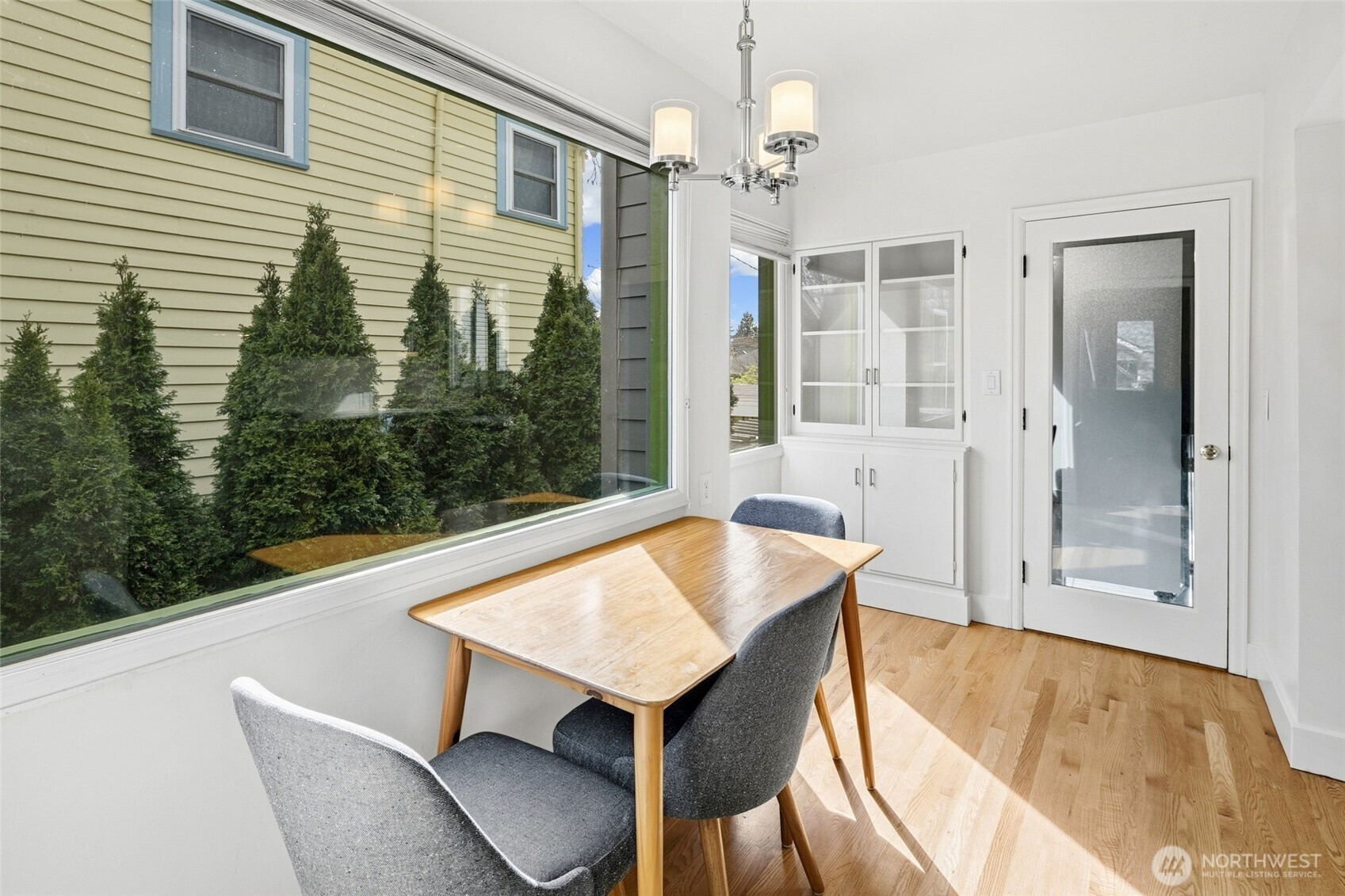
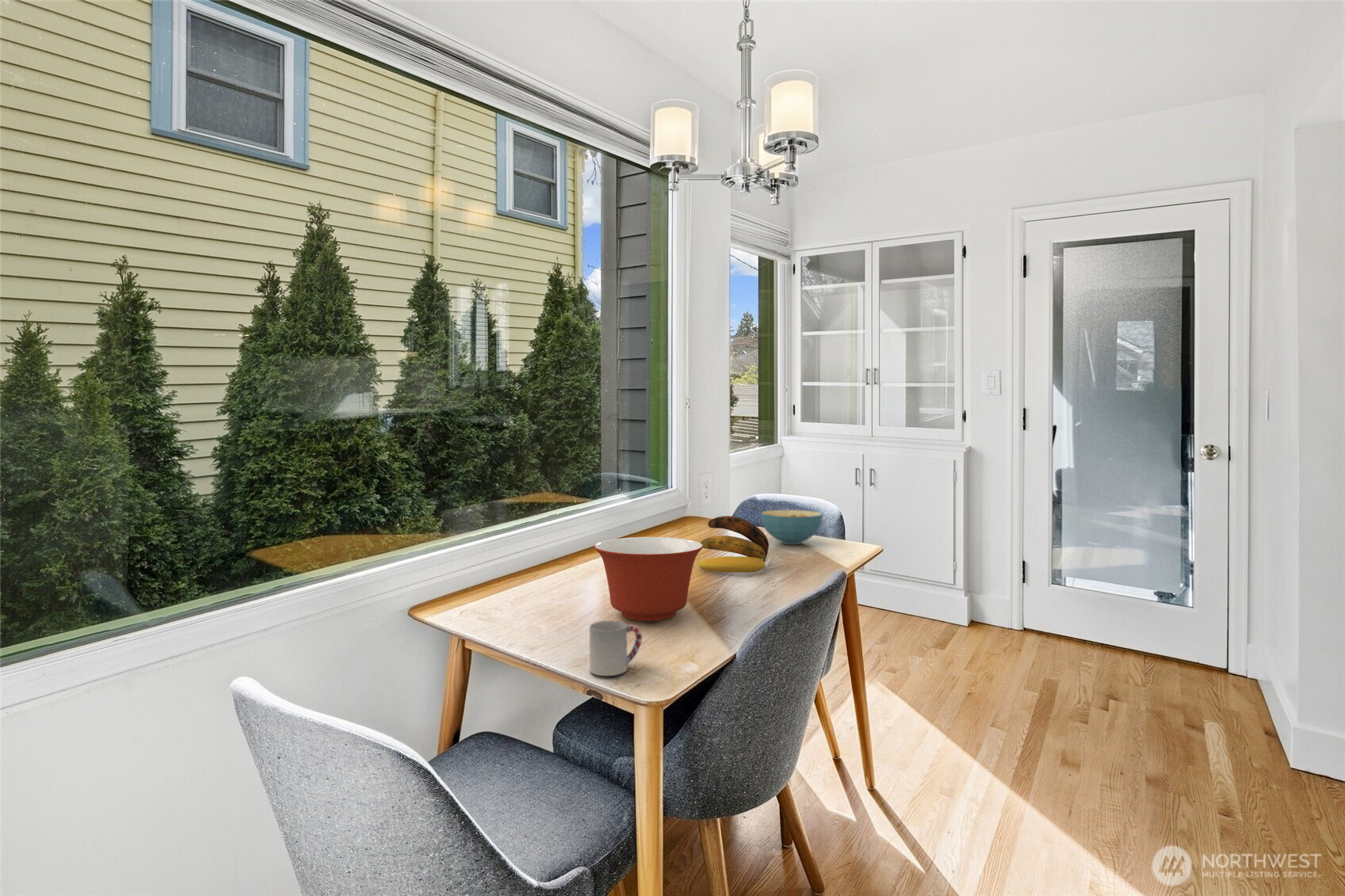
+ cereal bowl [759,509,823,545]
+ mixing bowl [594,536,703,622]
+ cup [589,620,643,677]
+ banana [697,515,770,574]
